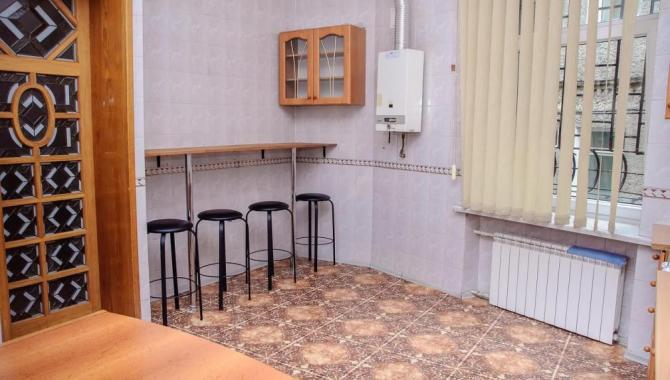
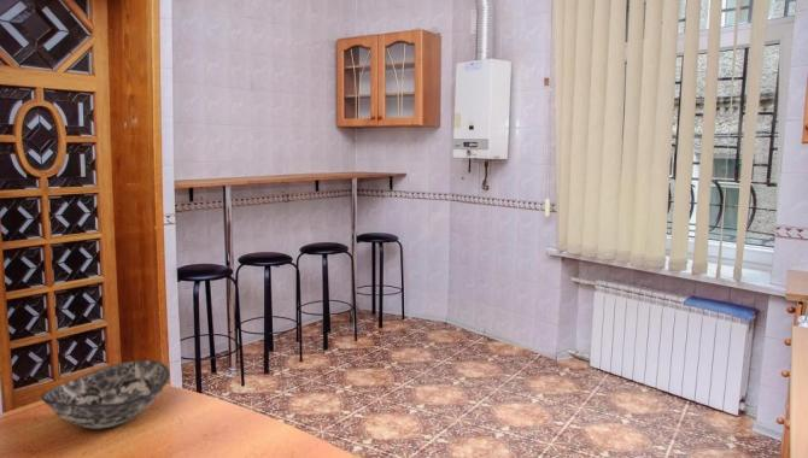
+ bowl [40,359,171,430]
